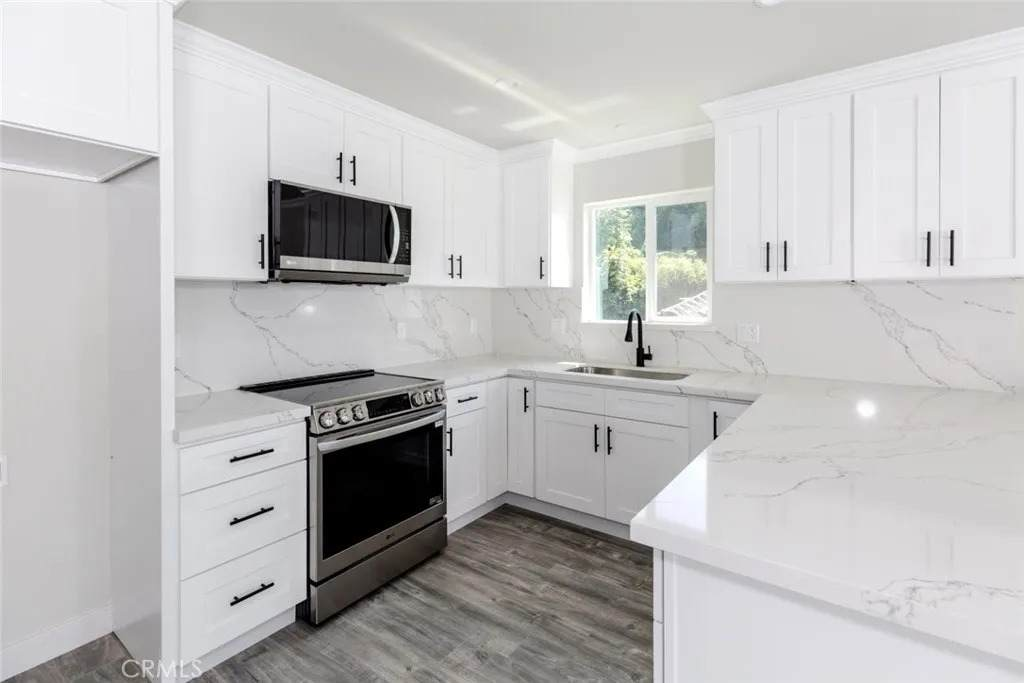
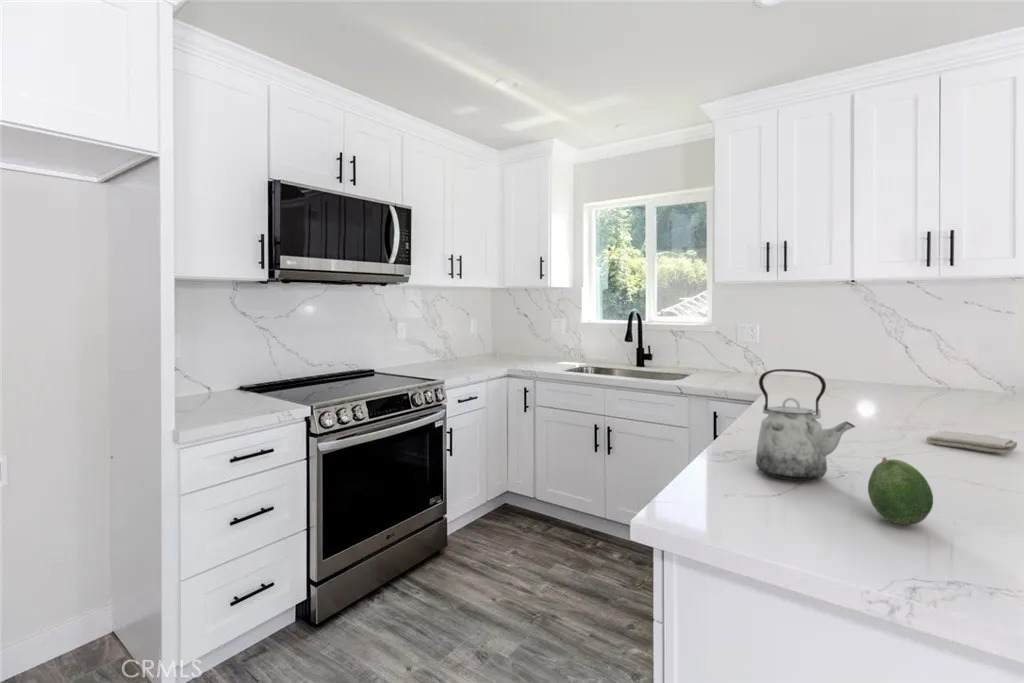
+ fruit [867,457,934,526]
+ washcloth [925,430,1018,455]
+ kettle [755,368,856,481]
